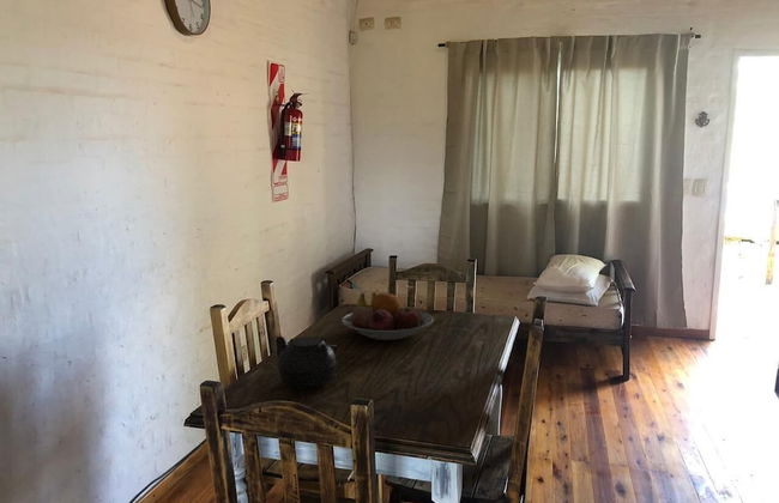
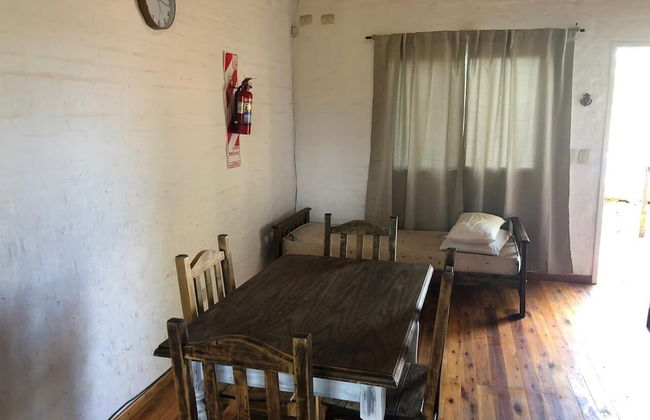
- teapot [273,335,338,390]
- fruit bowl [340,291,435,341]
